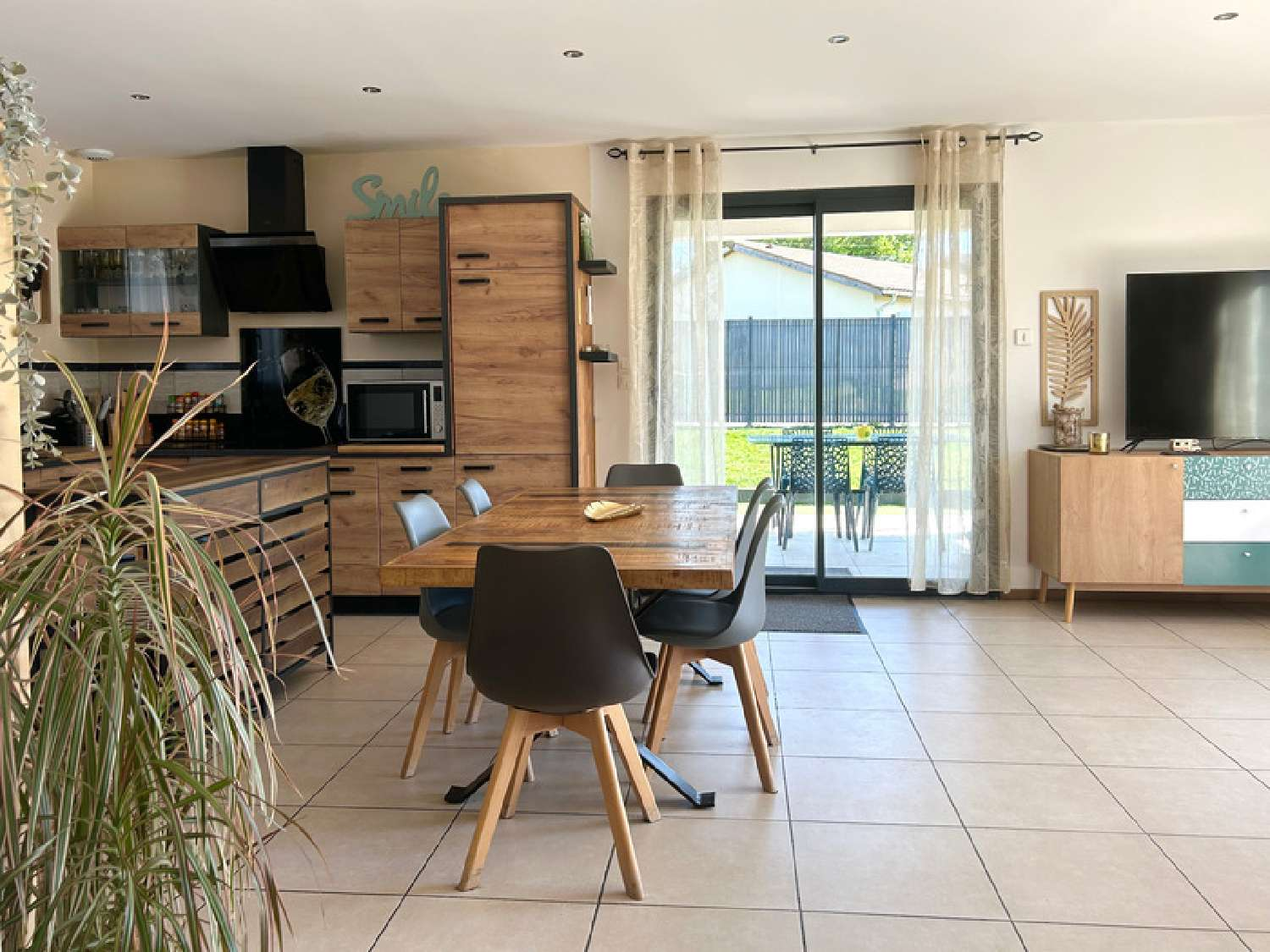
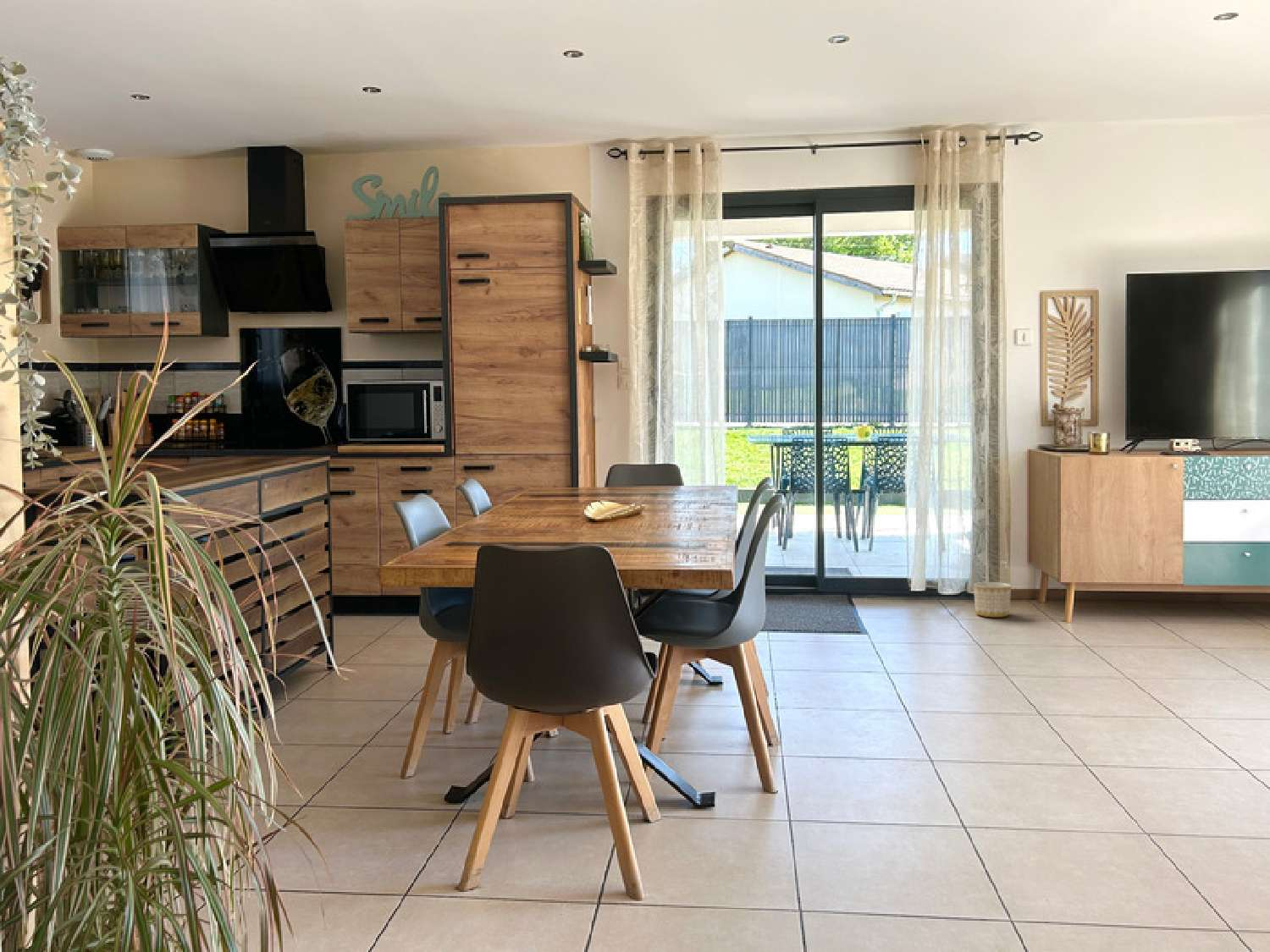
+ planter [973,581,1012,618]
